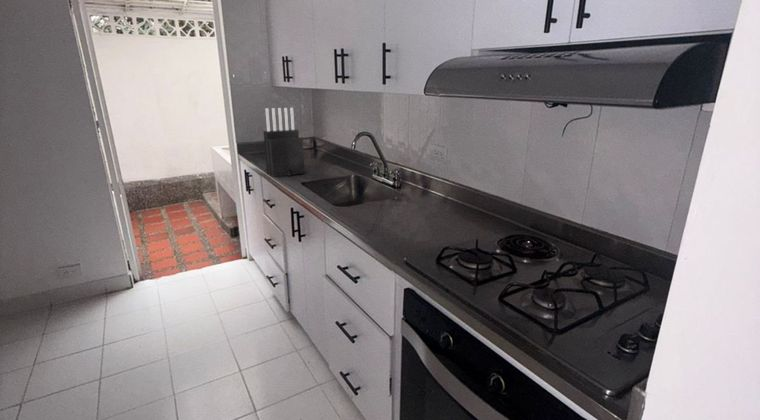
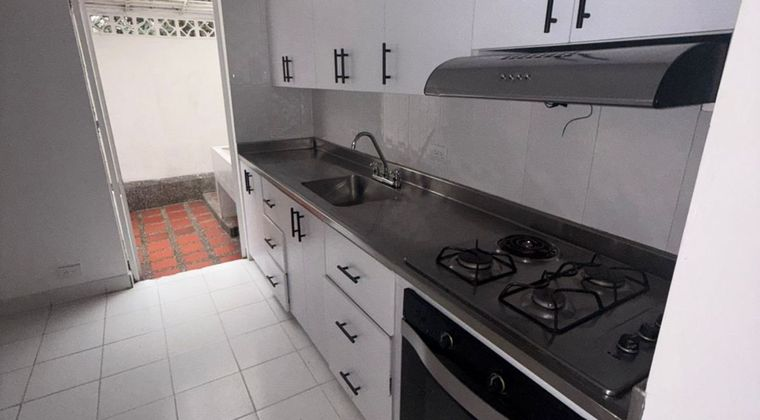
- knife block [262,107,305,178]
